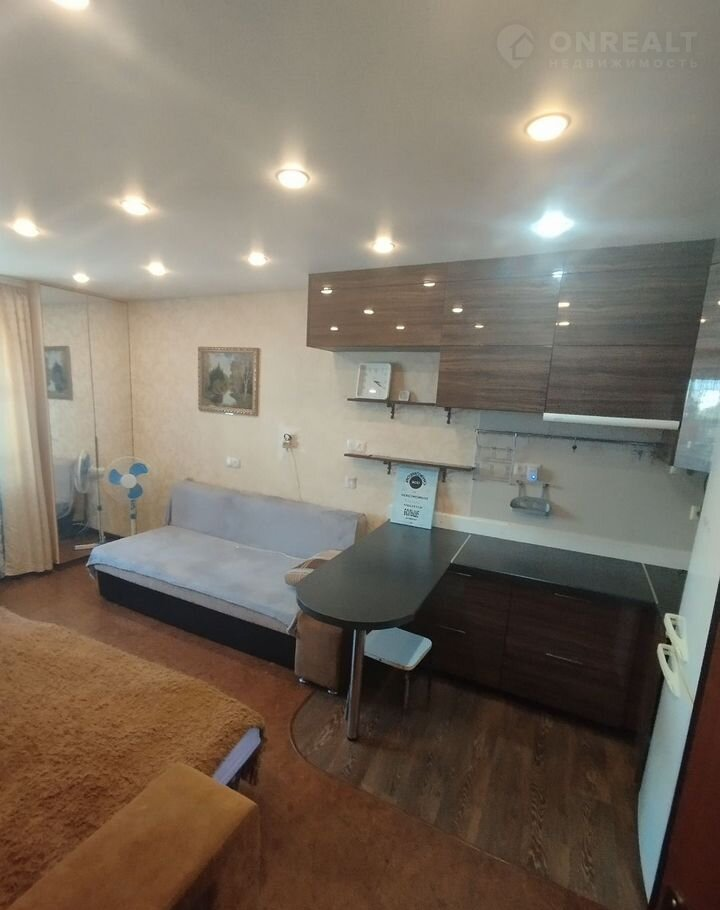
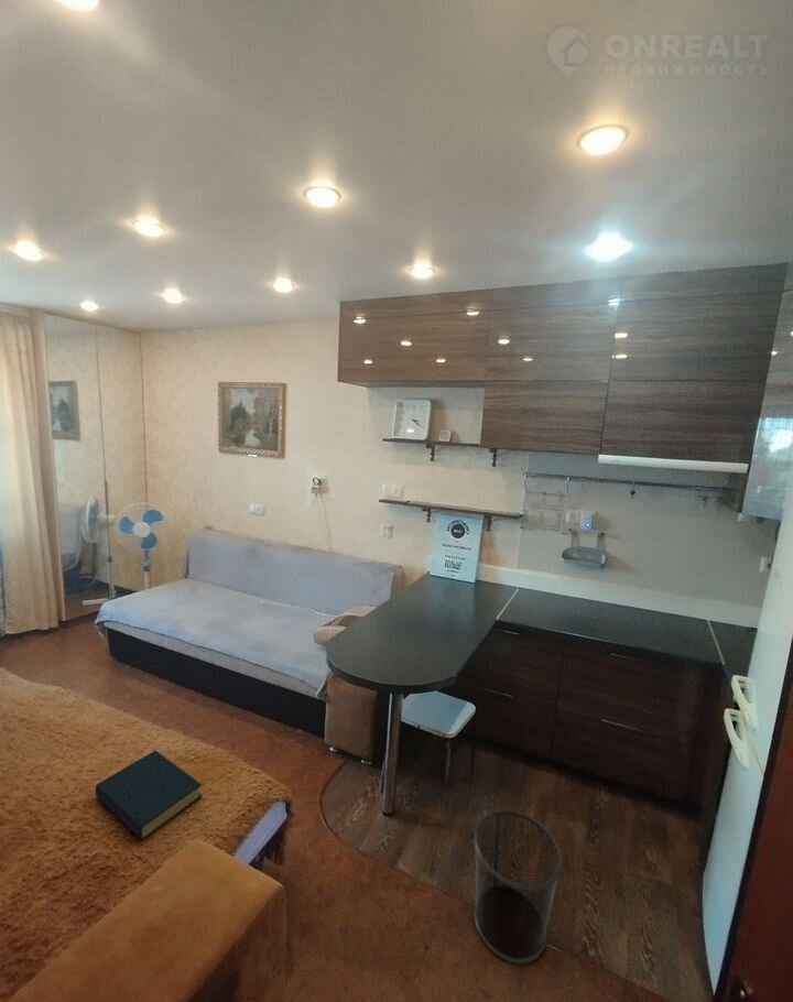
+ waste bin [472,809,563,965]
+ hardback book [95,750,203,841]
